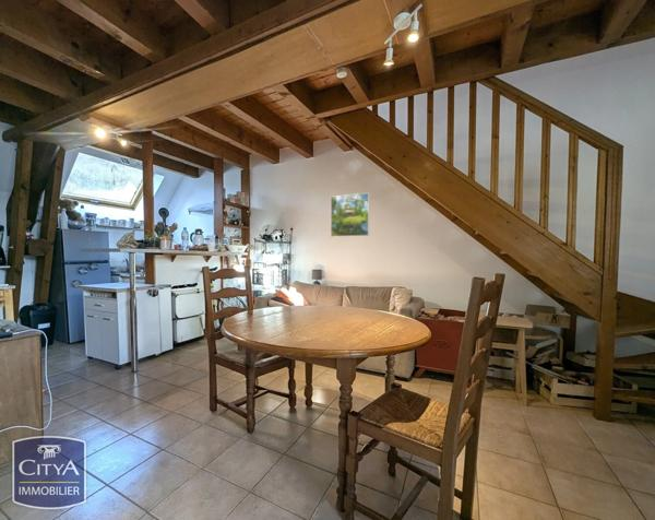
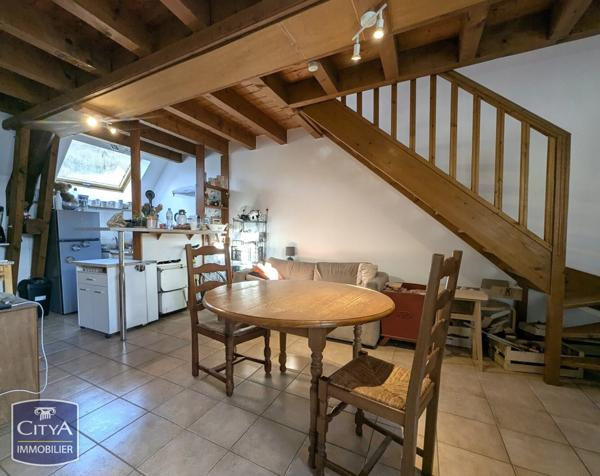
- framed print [330,191,370,238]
